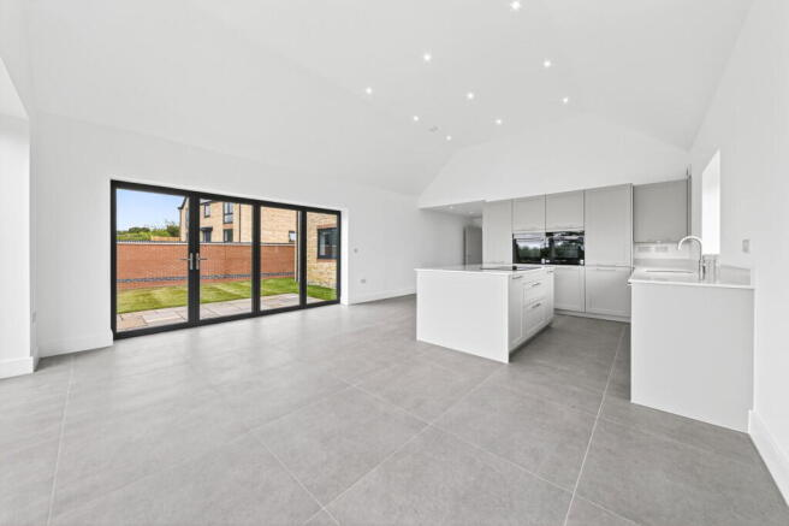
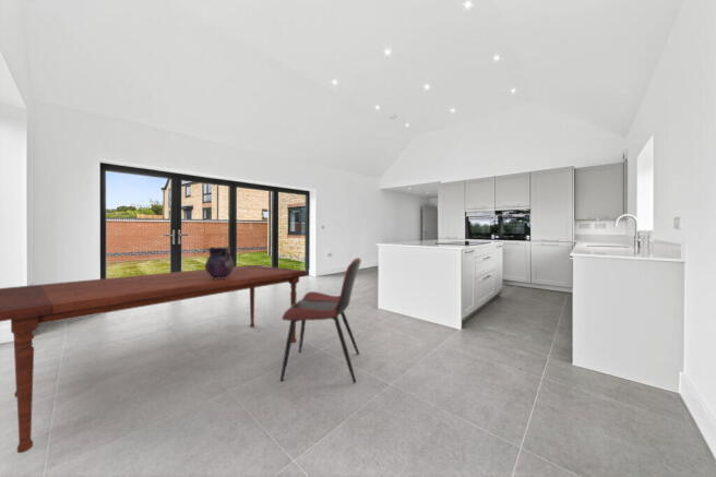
+ dining table [0,264,307,454]
+ dining chair [279,257,362,384]
+ vase [204,246,235,279]
